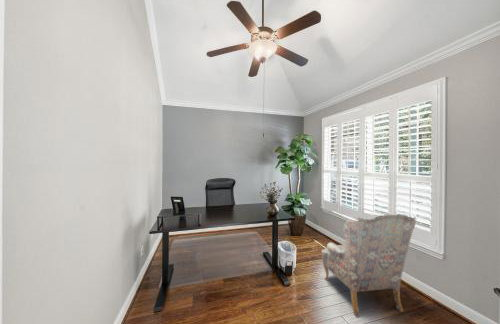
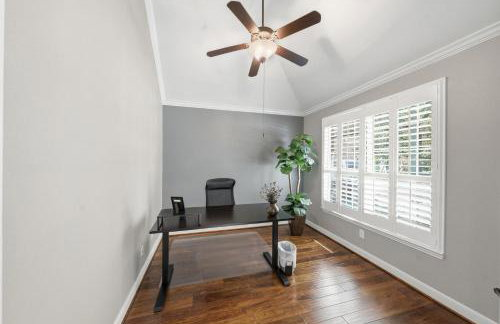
- armchair [321,213,417,318]
